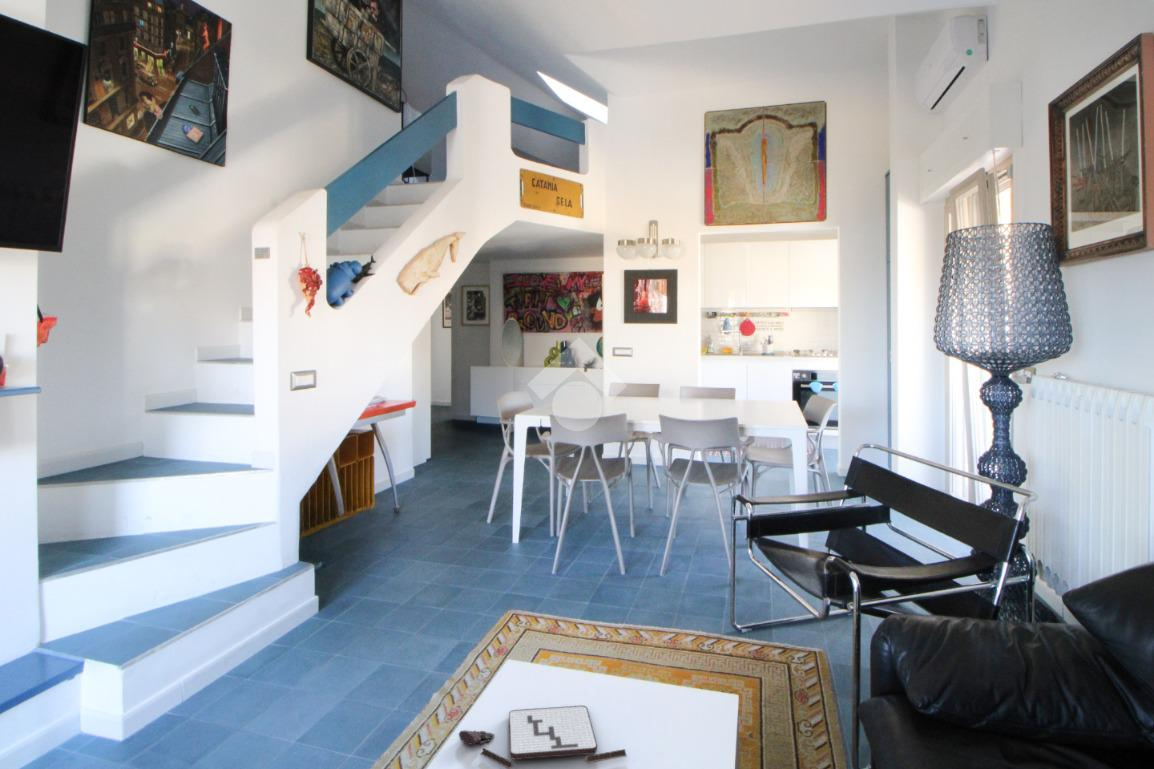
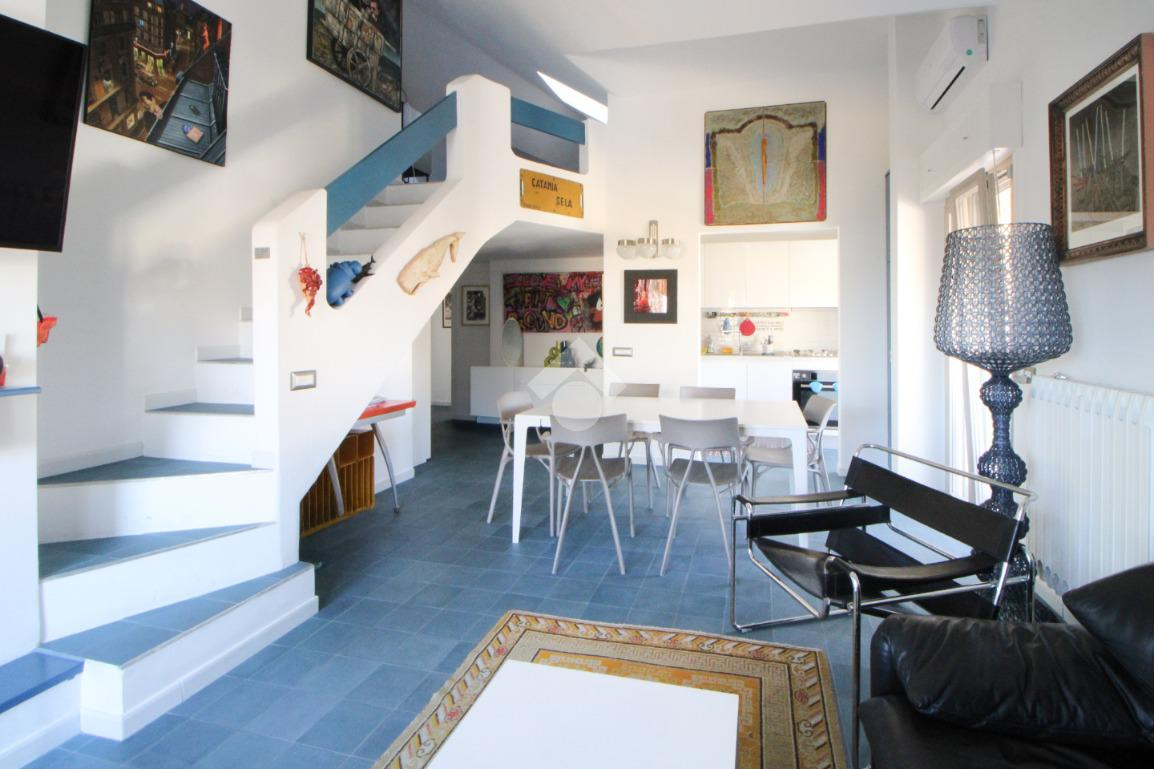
- board game [458,705,628,769]
